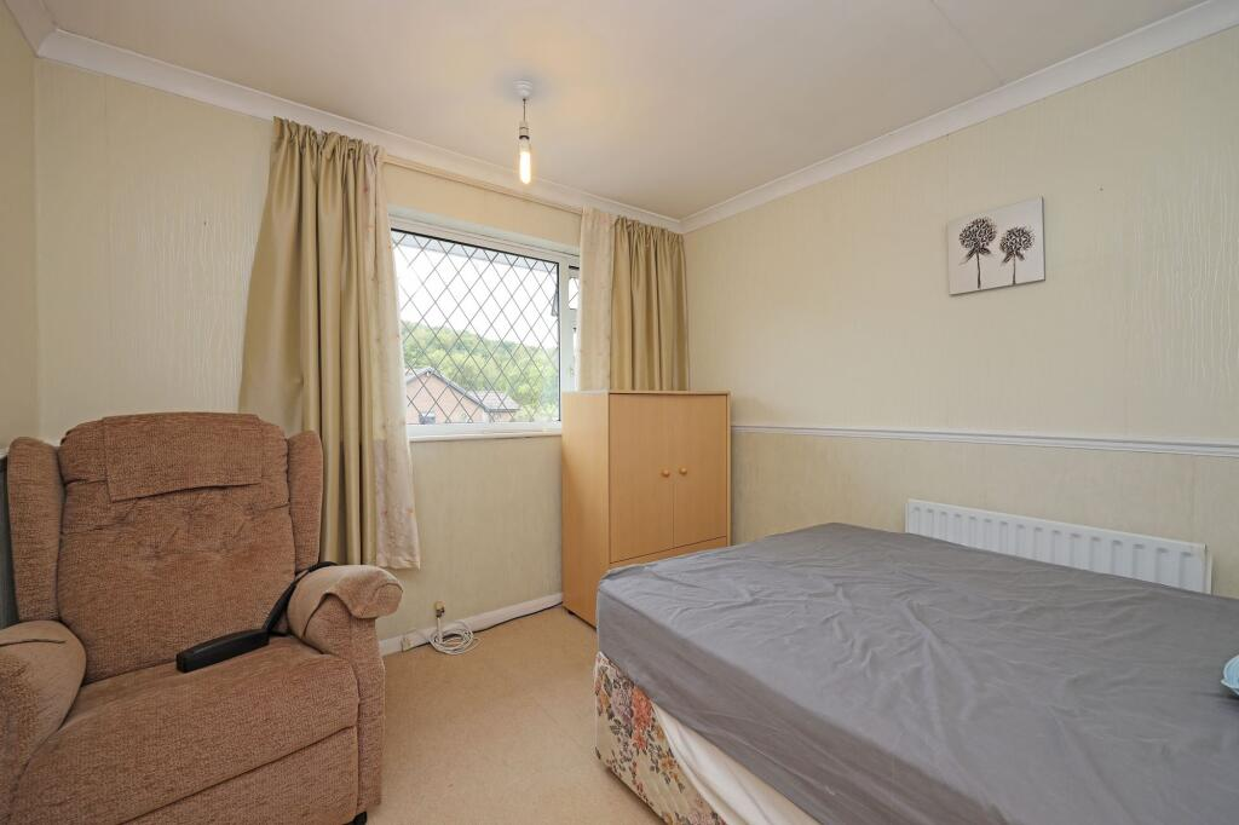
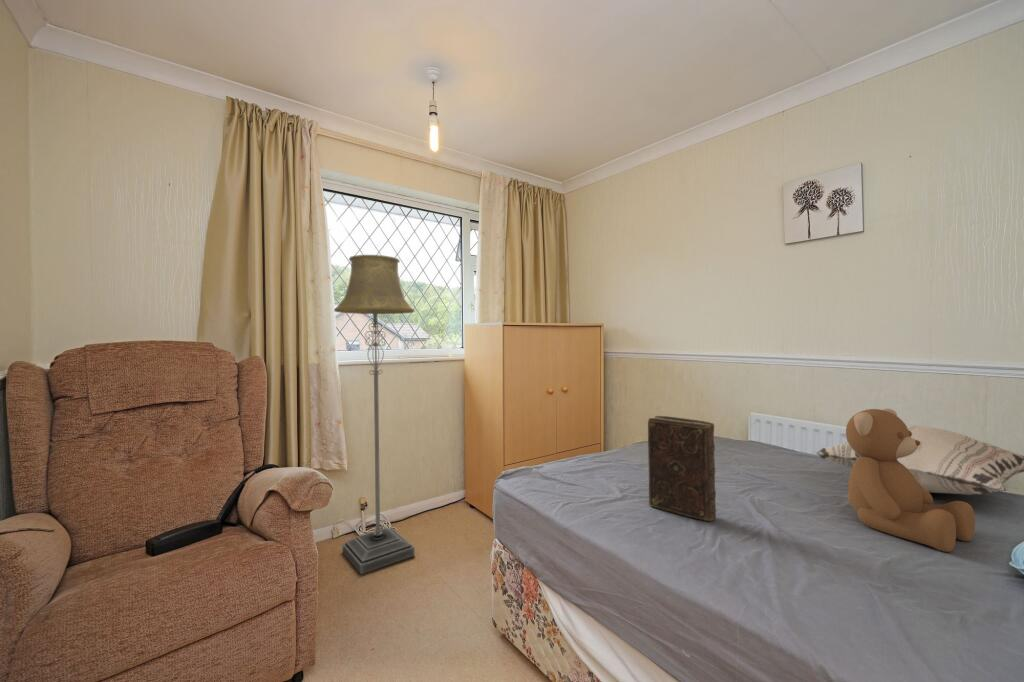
+ floor lamp [333,254,416,575]
+ book [647,415,717,522]
+ decorative pillow [816,425,1024,496]
+ teddy bear [845,408,976,553]
